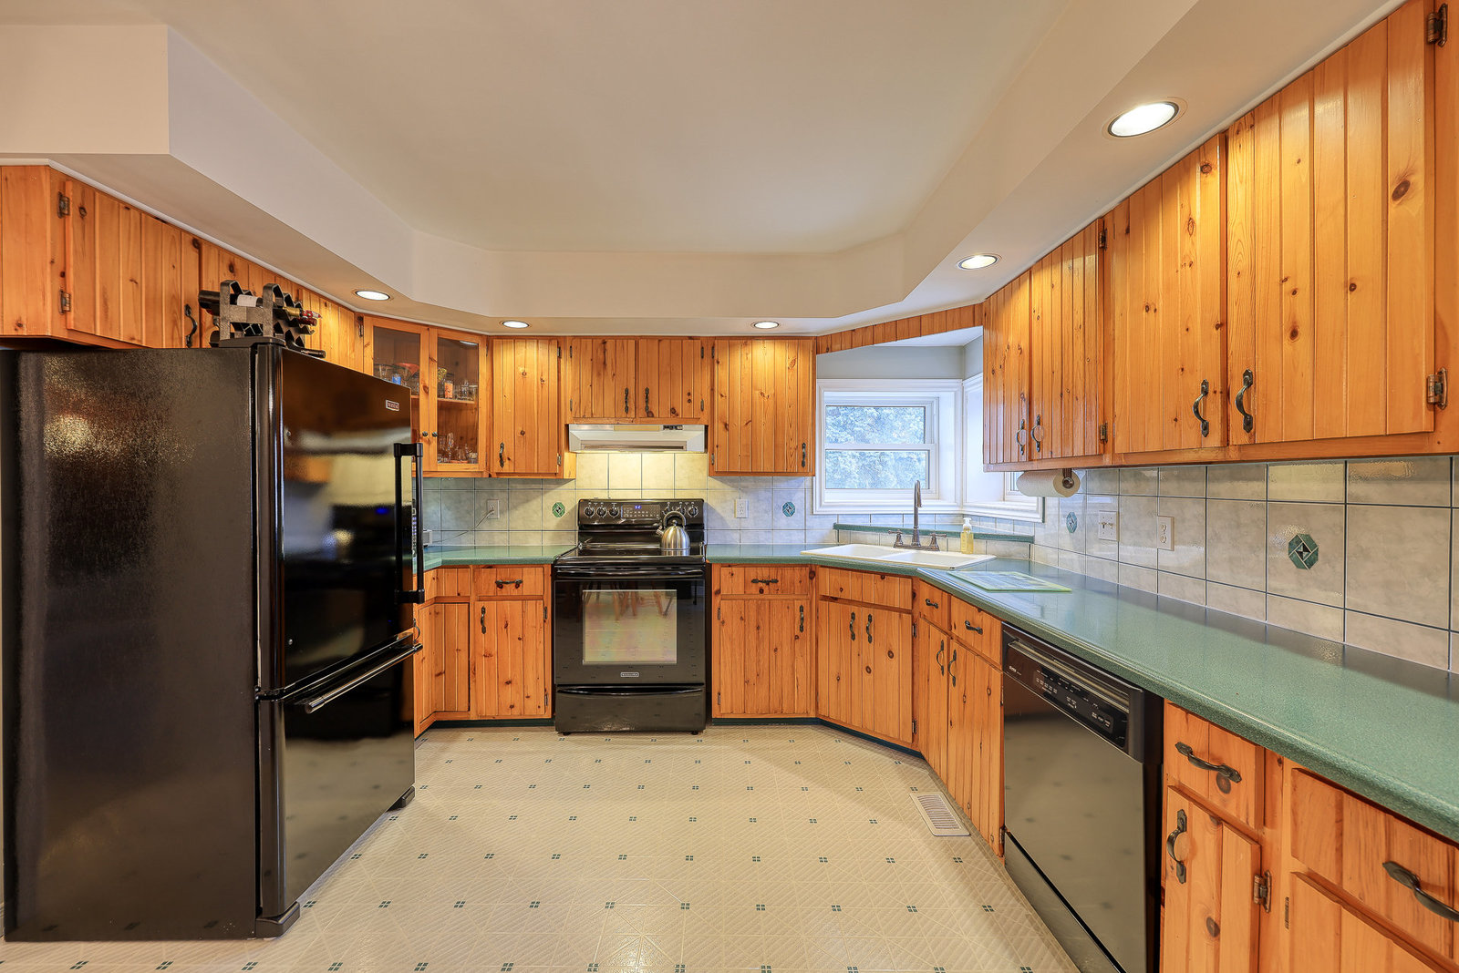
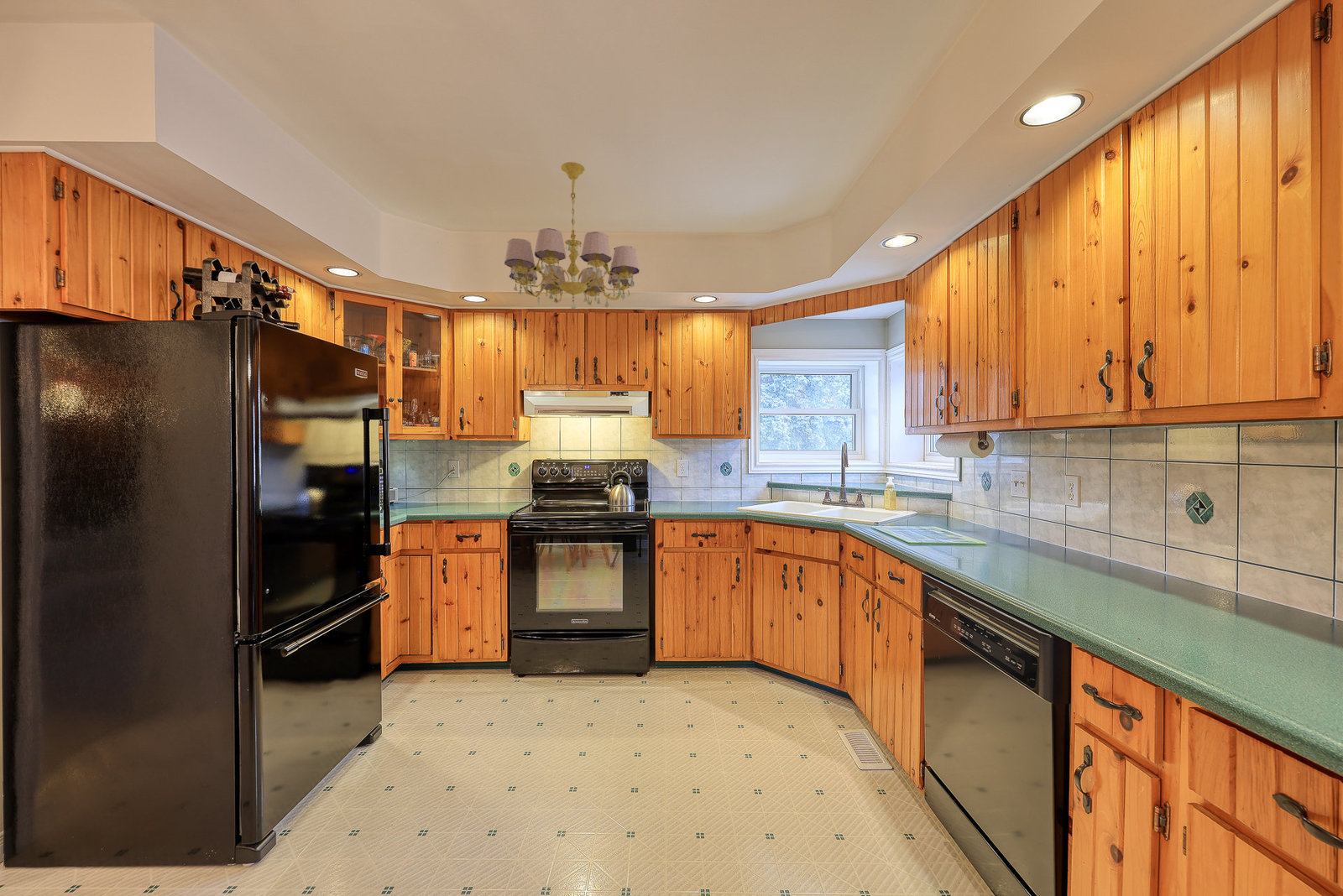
+ chandelier [504,161,640,310]
